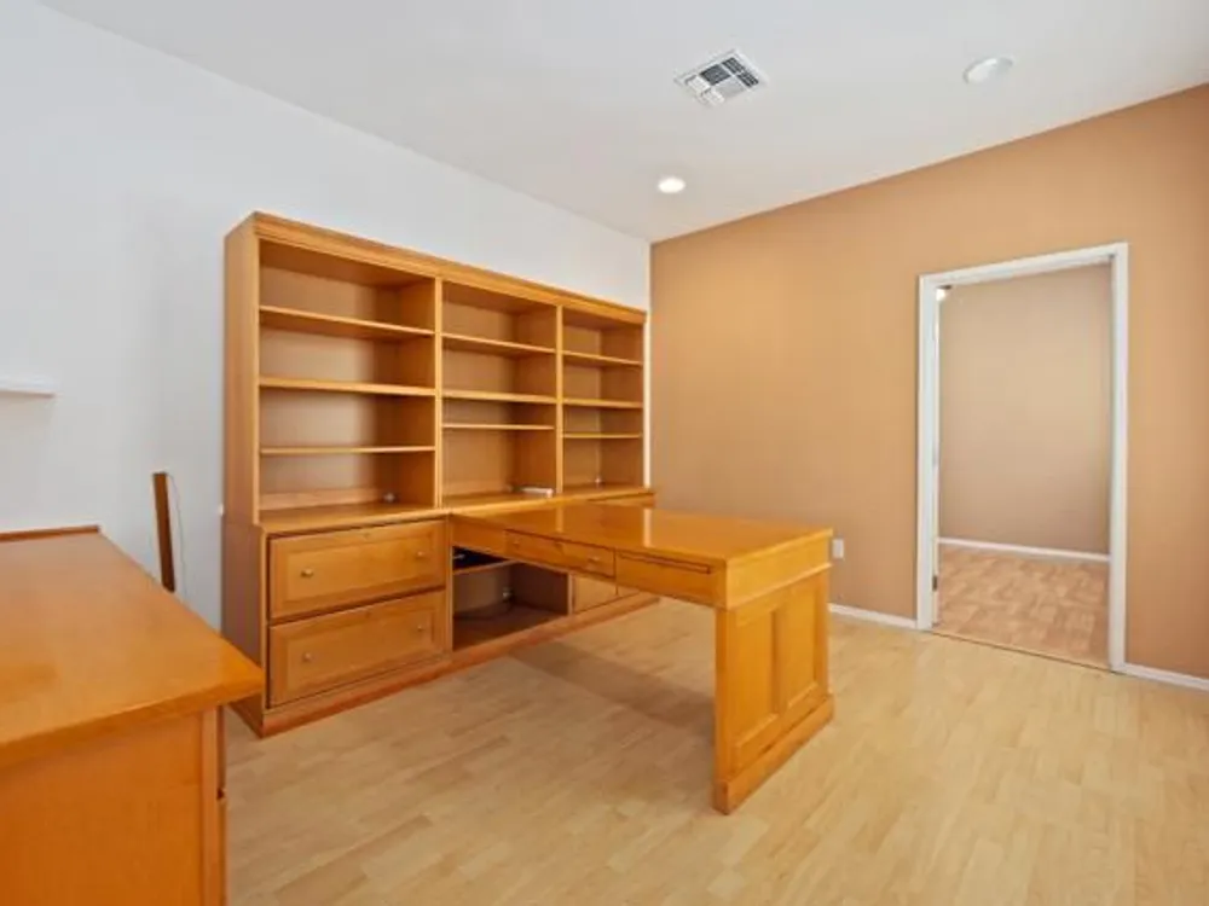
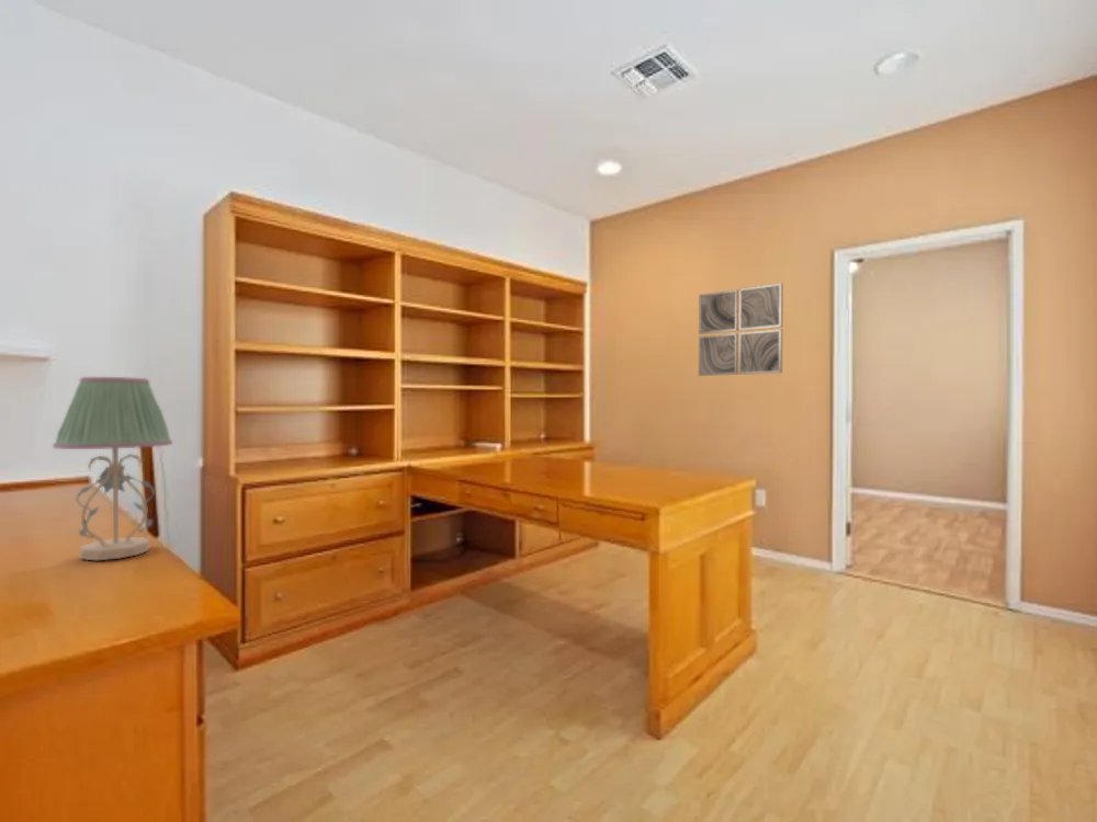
+ table lamp [52,376,173,561]
+ wall art [698,282,784,377]
